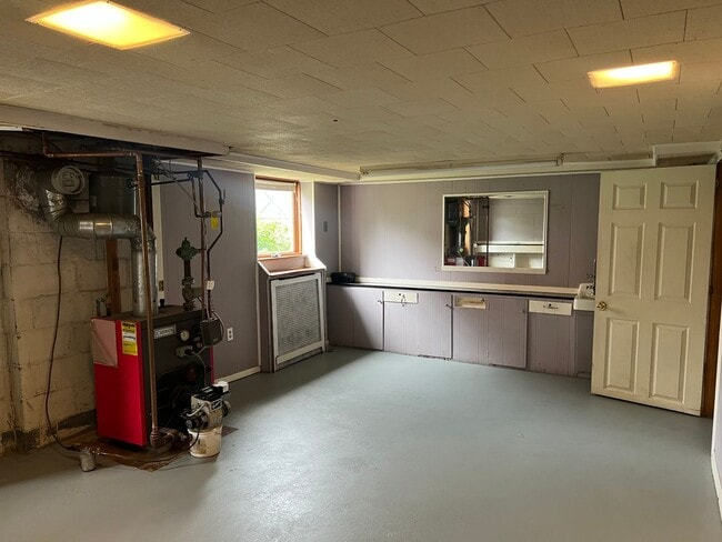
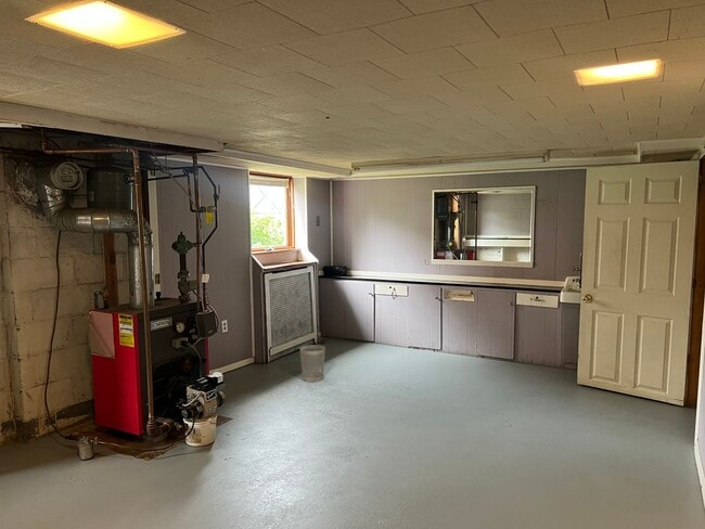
+ wastebasket [299,344,326,383]
